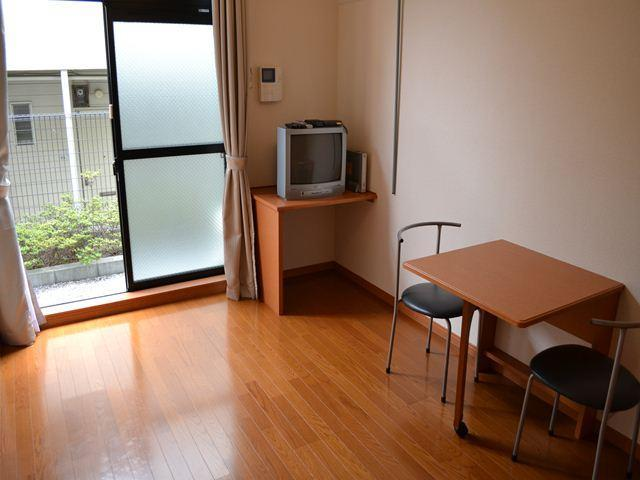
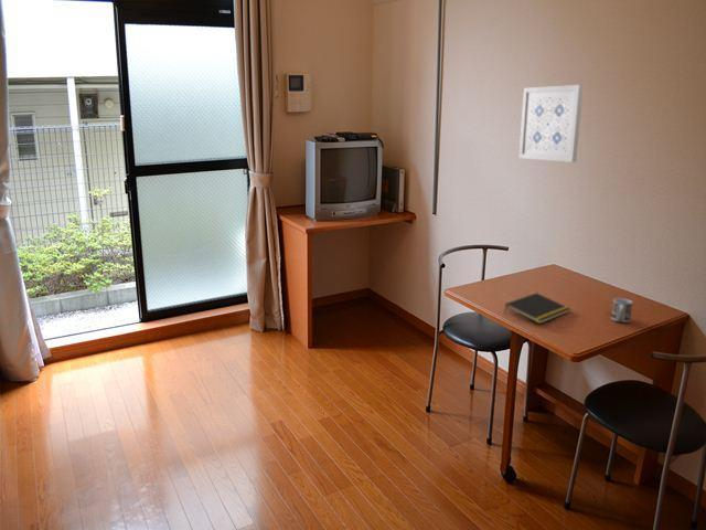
+ notepad [503,292,571,325]
+ wall art [517,84,585,163]
+ cup [610,297,634,324]
